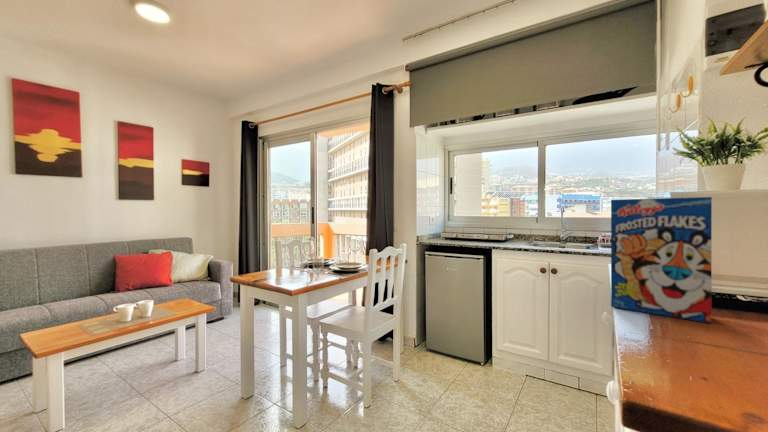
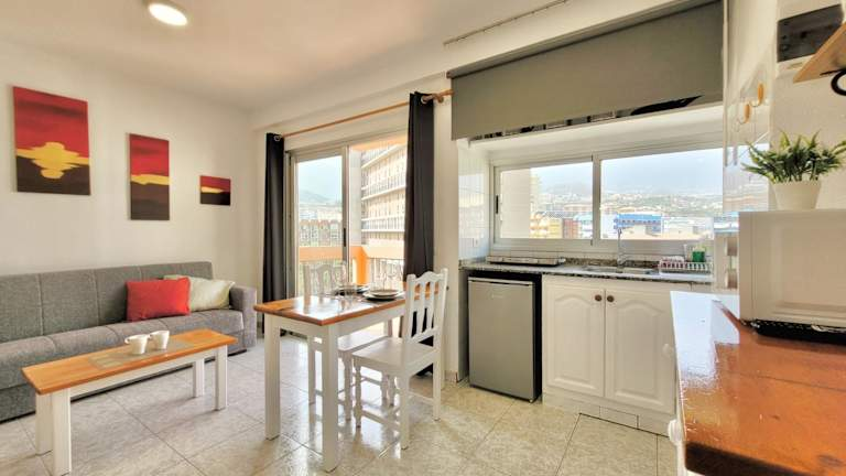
- cereal box [610,196,713,324]
